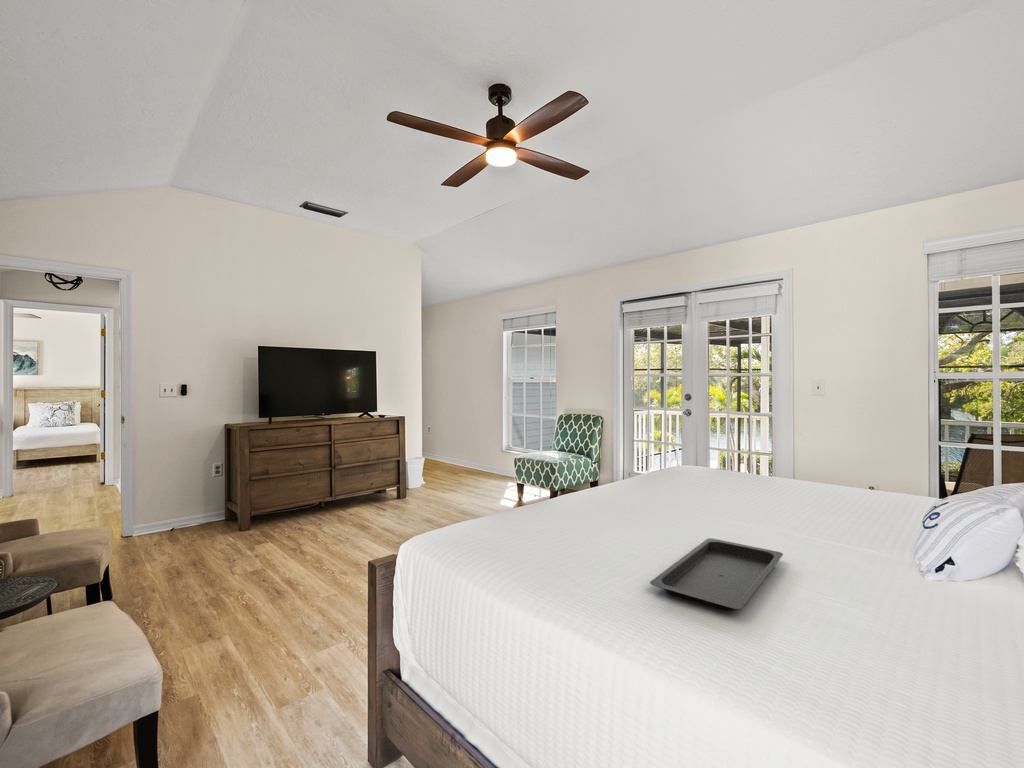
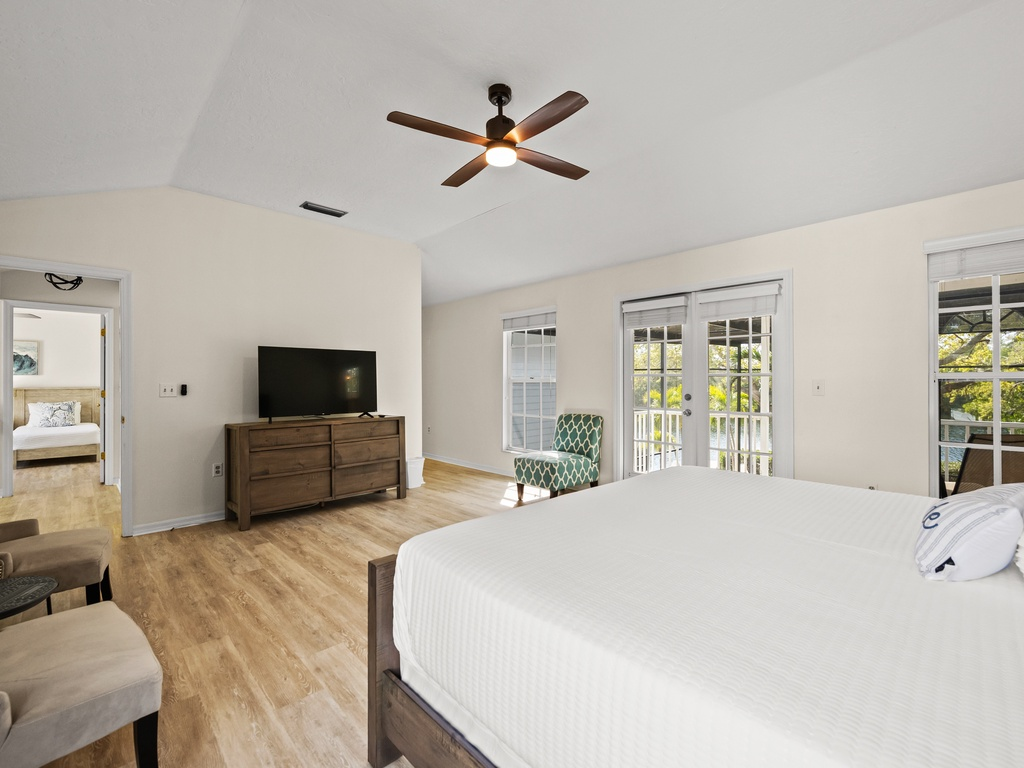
- serving tray [649,537,784,611]
